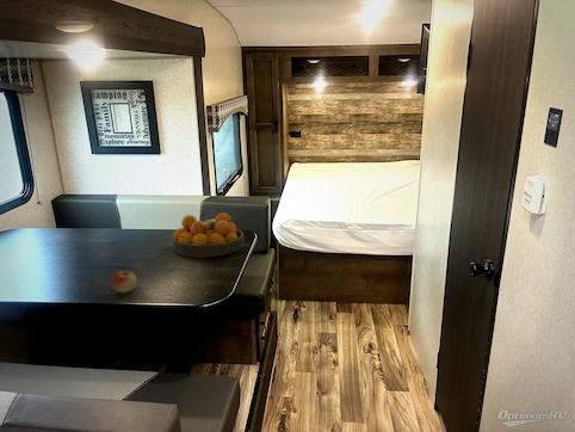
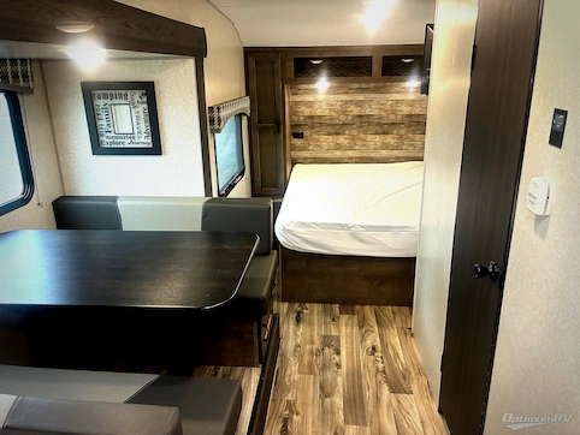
- apple [111,270,137,294]
- fruit bowl [172,211,246,258]
